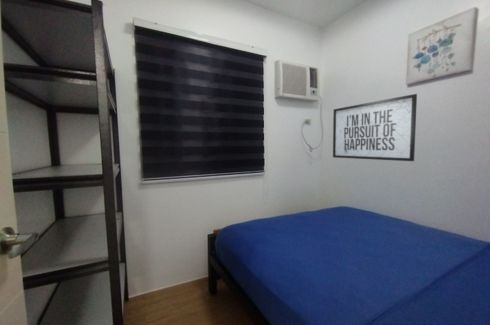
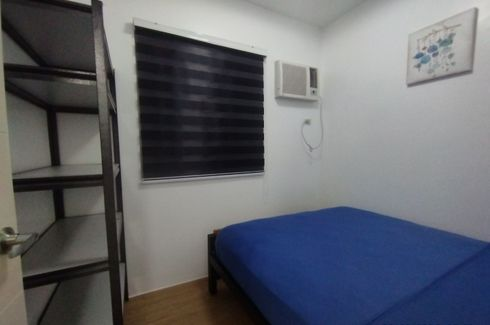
- mirror [332,93,418,162]
